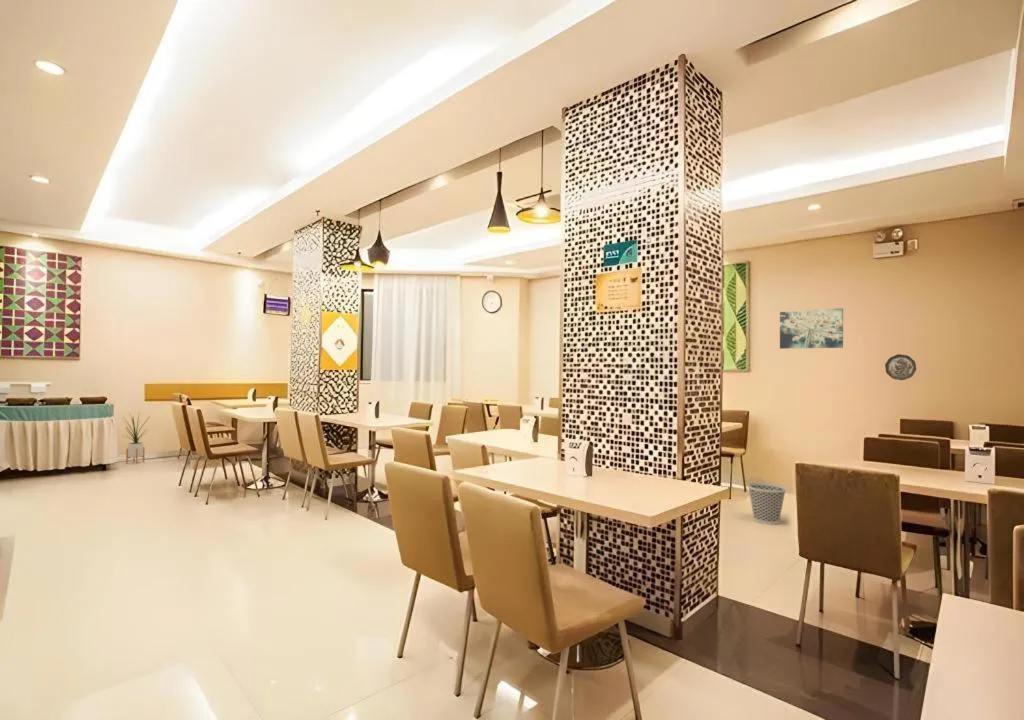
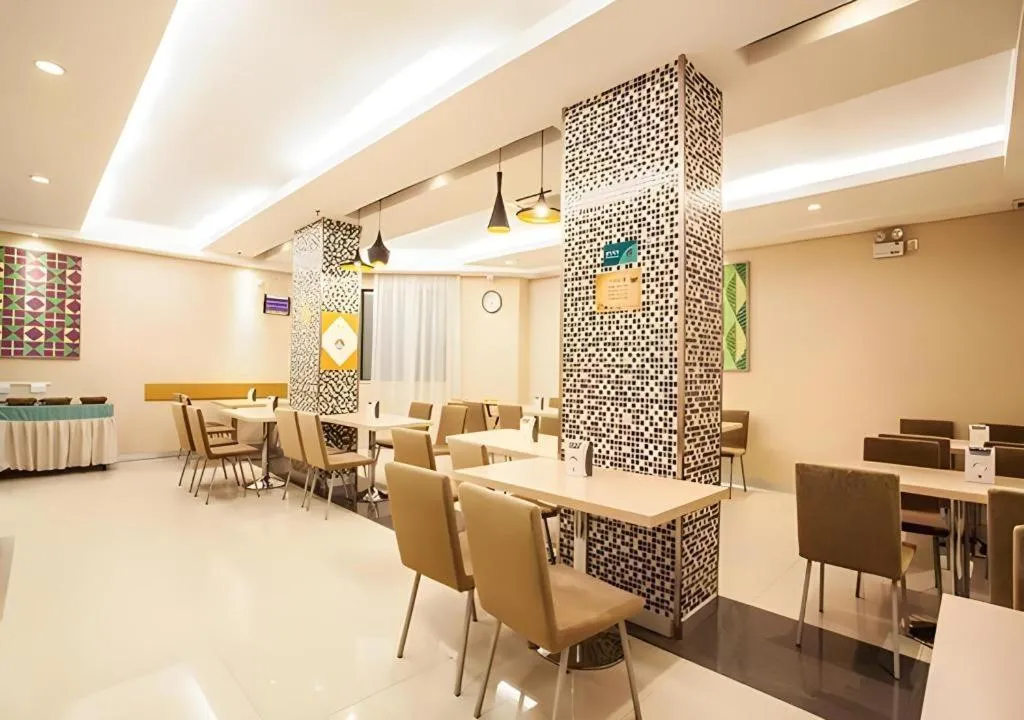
- wastebasket [747,482,787,525]
- house plant [122,411,152,464]
- wall art [779,307,844,350]
- decorative plate [884,353,917,381]
